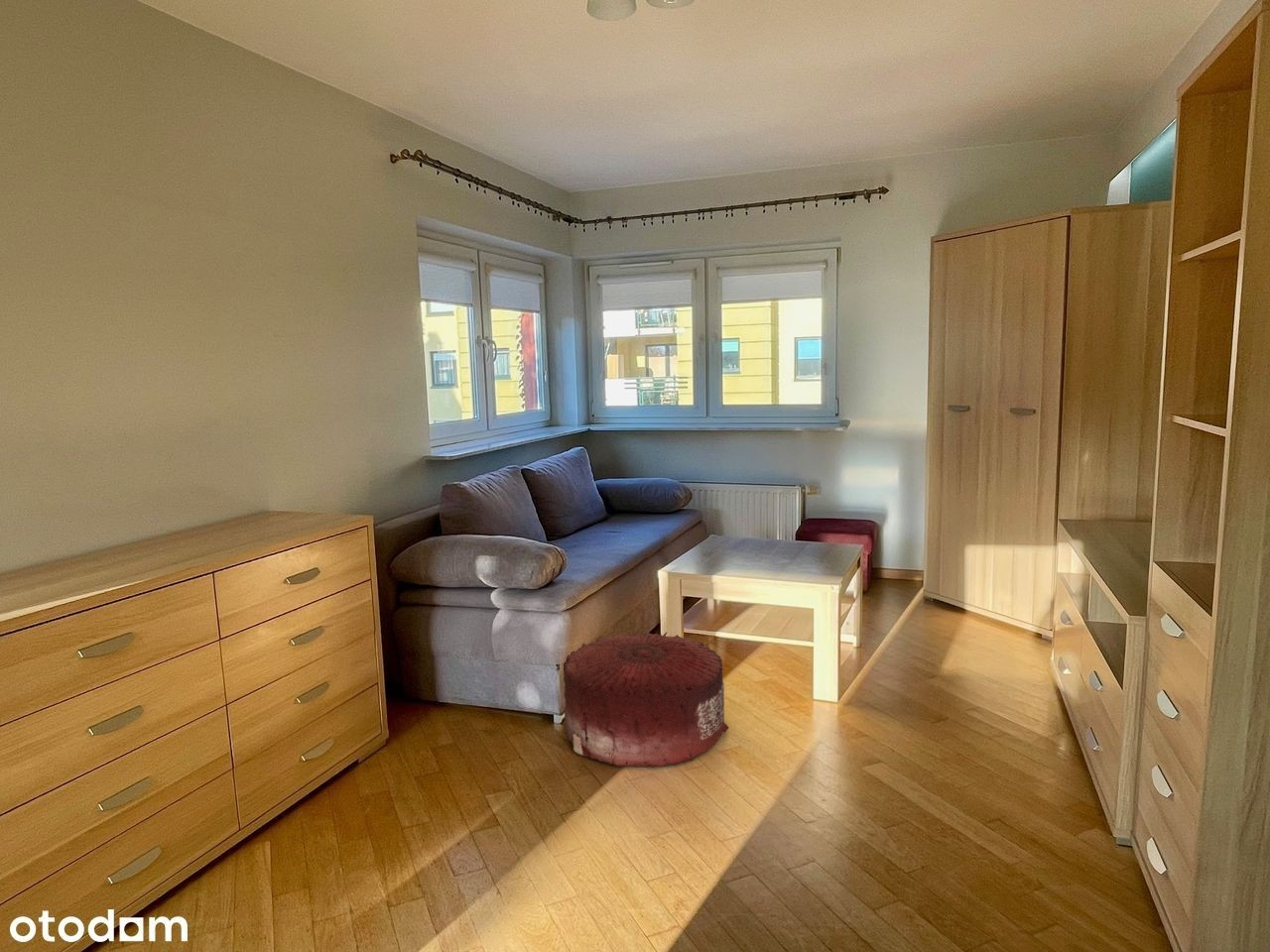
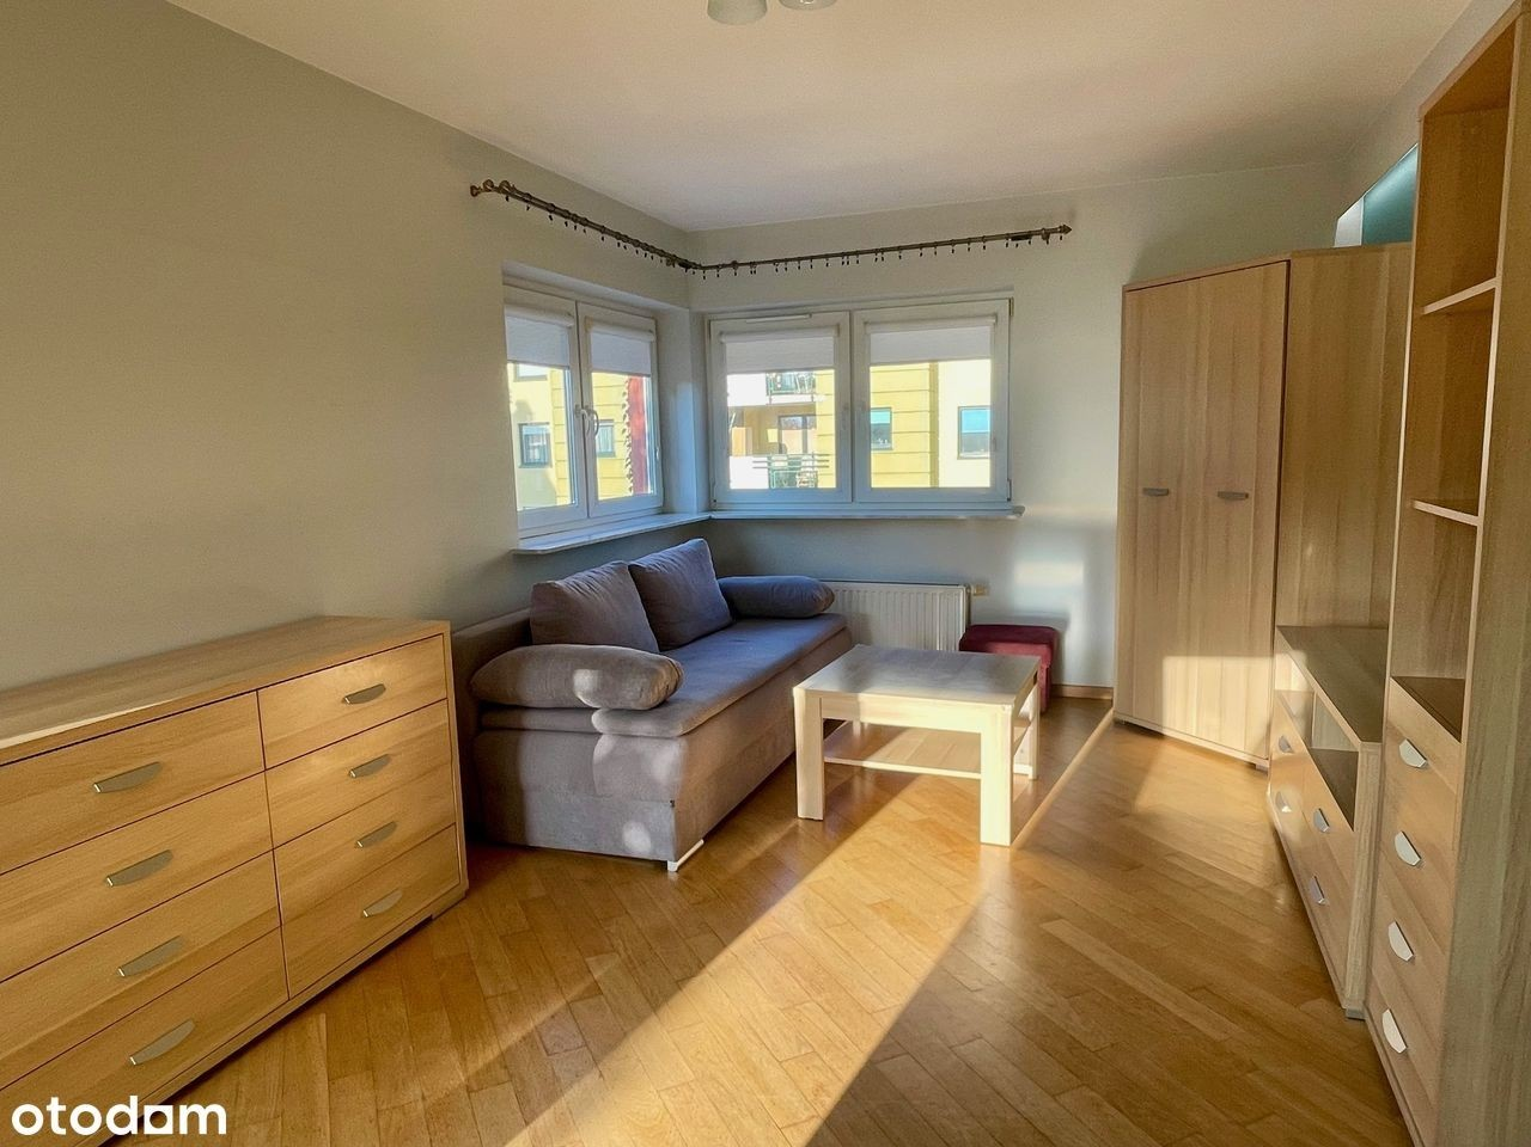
- pouf [563,631,729,769]
